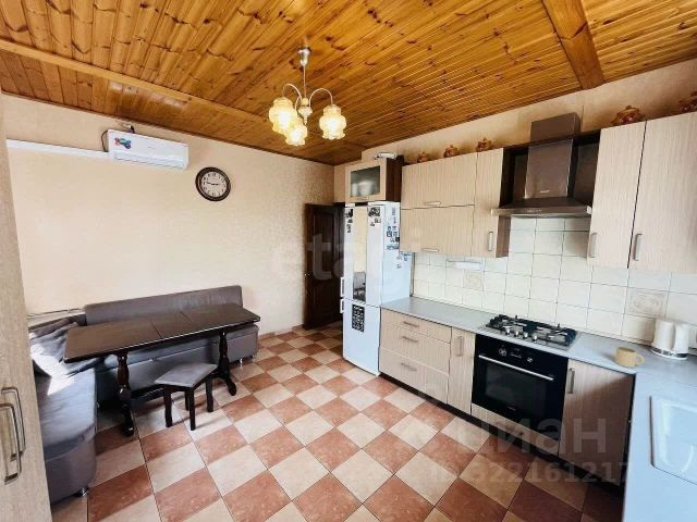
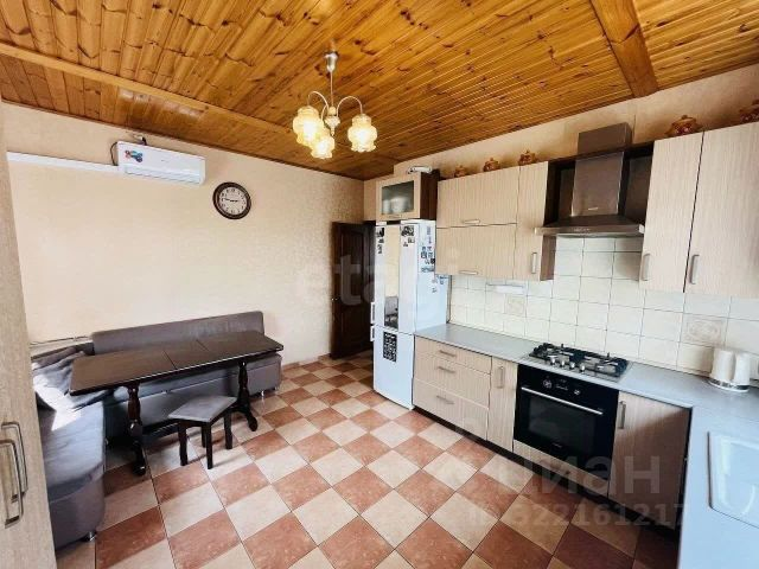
- mug [614,346,646,369]
